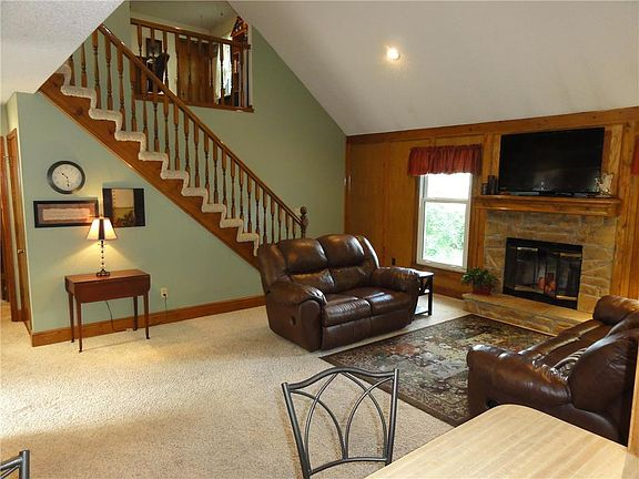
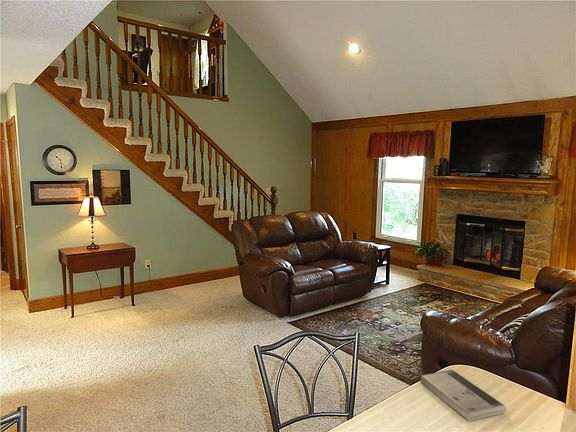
+ book [420,369,507,422]
